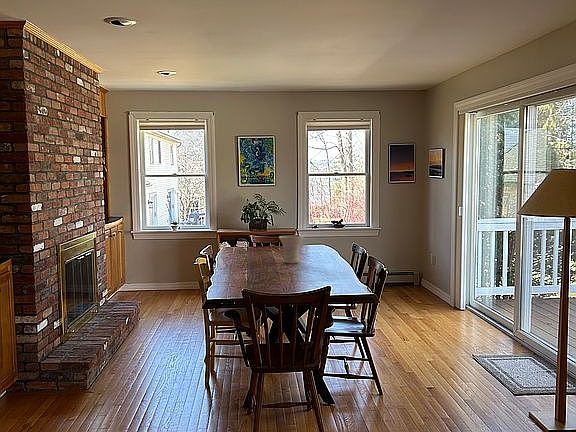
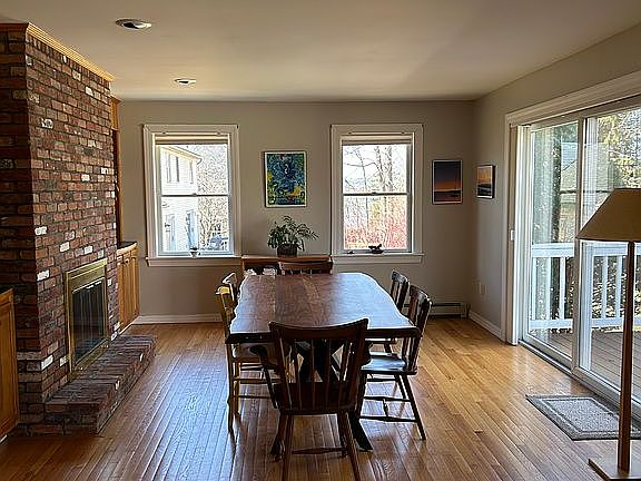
- vase [278,234,304,264]
